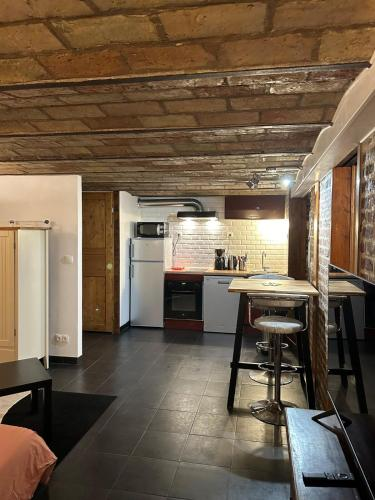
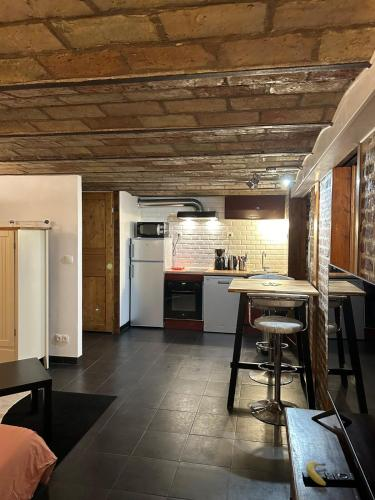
+ fruit [305,460,327,487]
